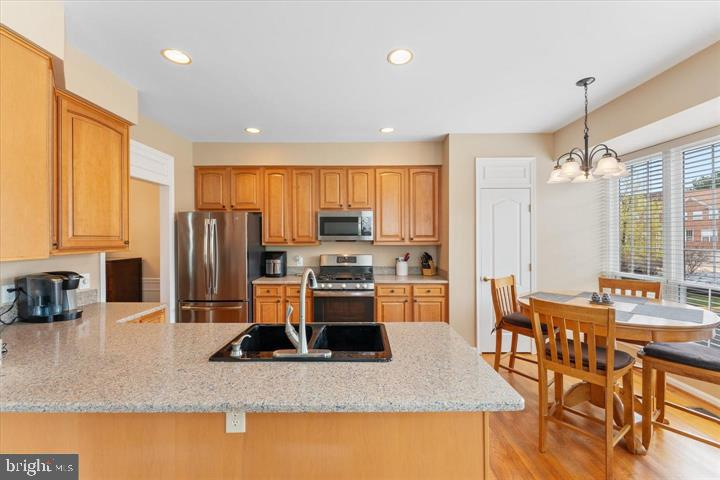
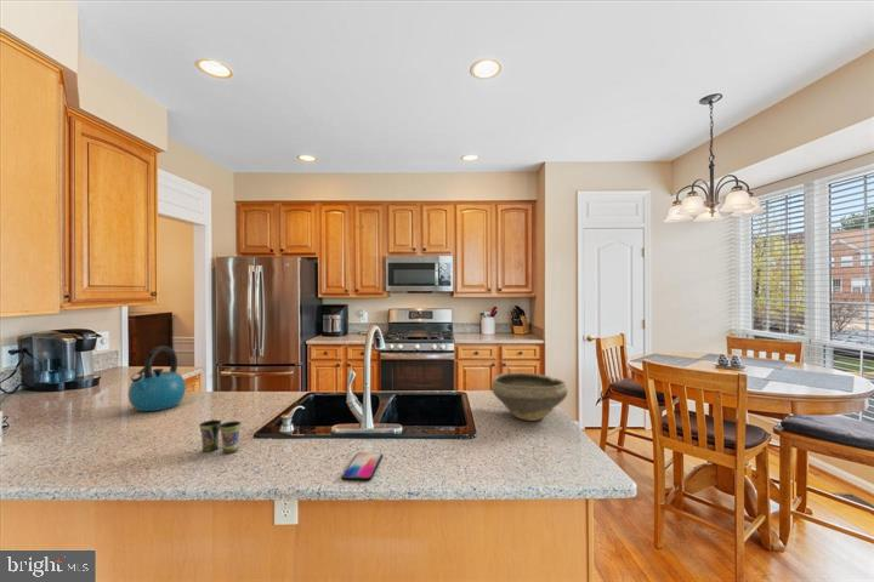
+ bowl [490,372,568,422]
+ cup [198,418,243,455]
+ smartphone [341,452,384,481]
+ kettle [127,346,187,412]
